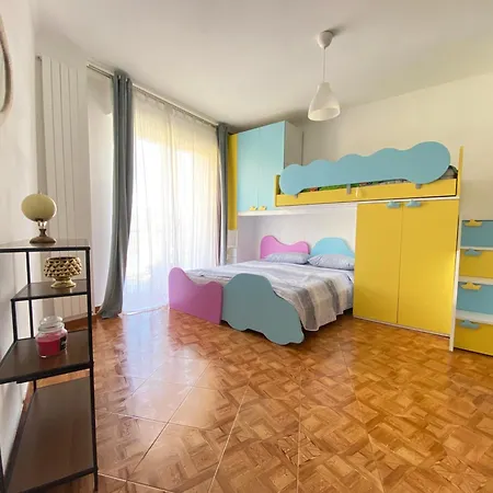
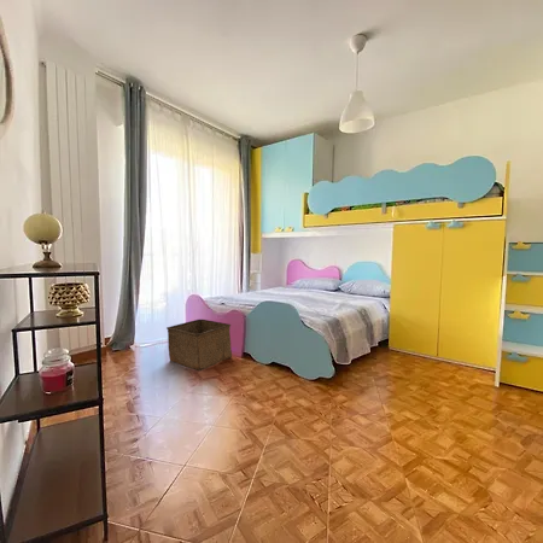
+ storage bin [165,319,233,372]
